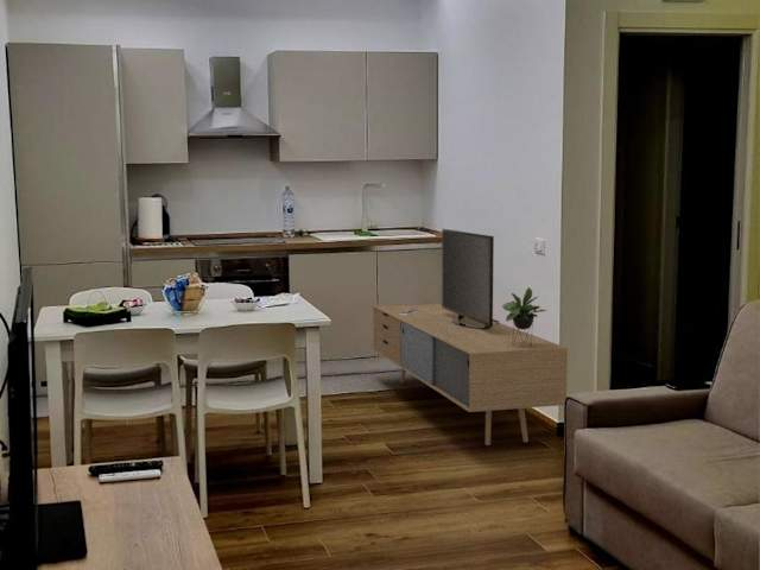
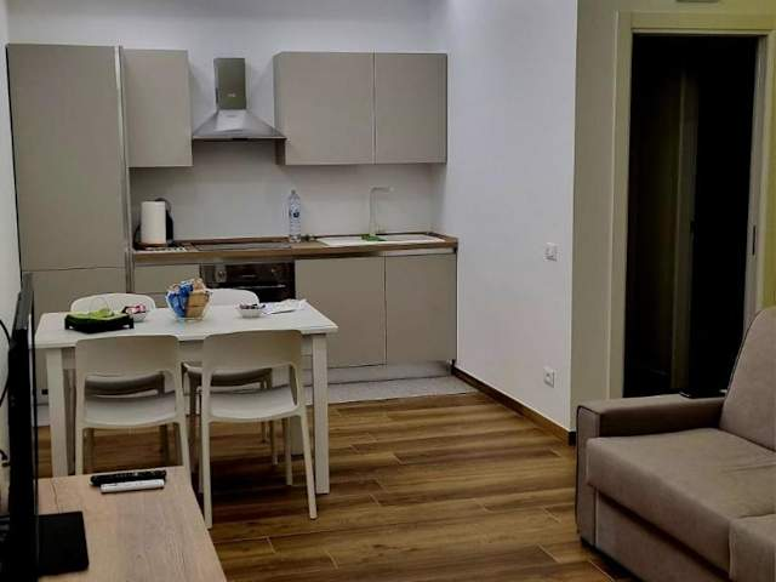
- media console [372,228,569,446]
